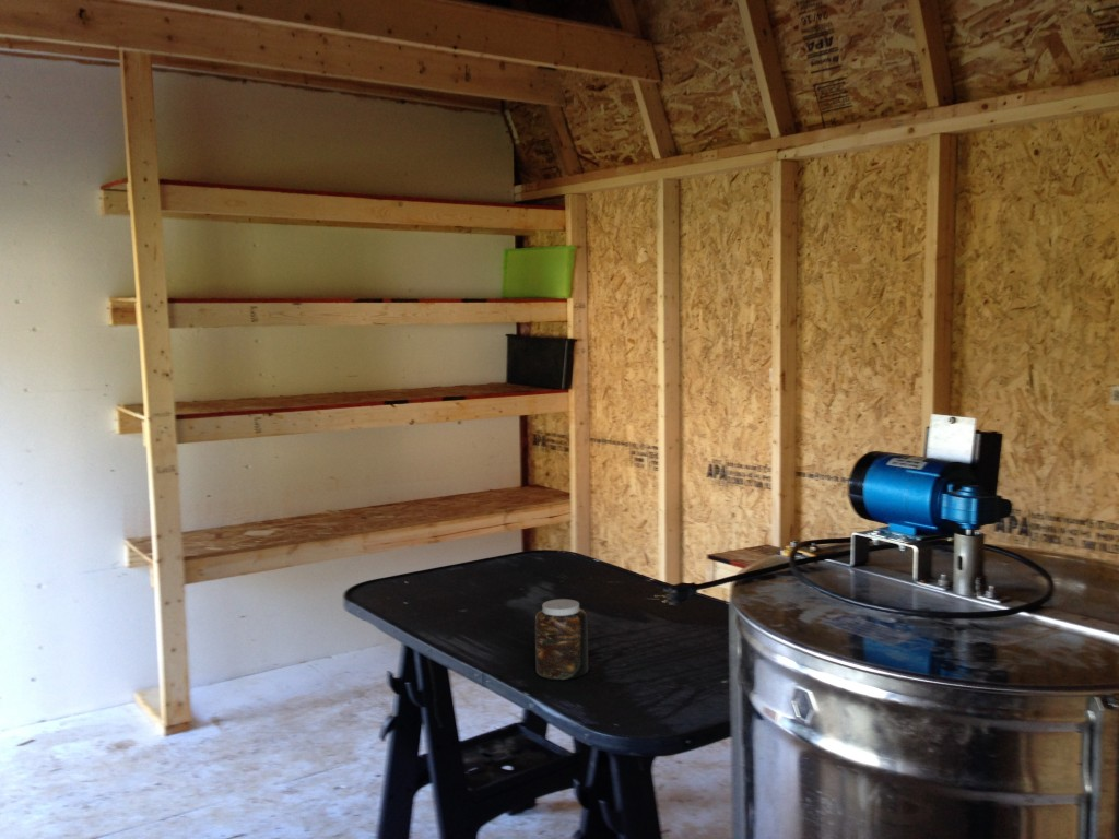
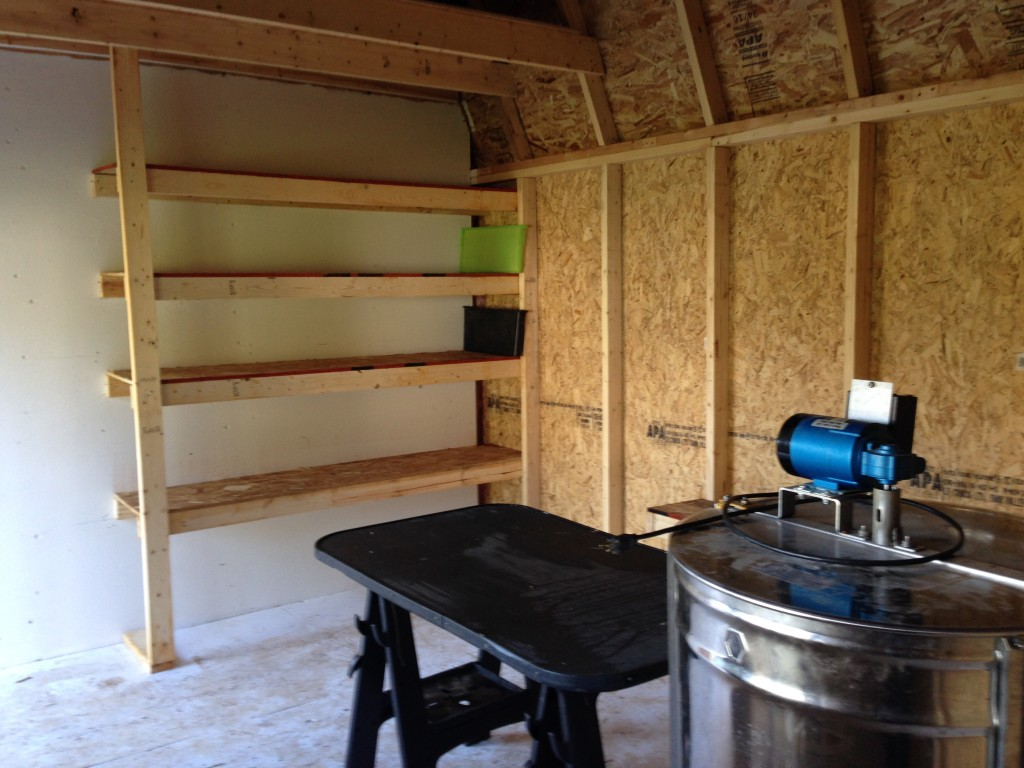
- jar [534,598,589,681]
